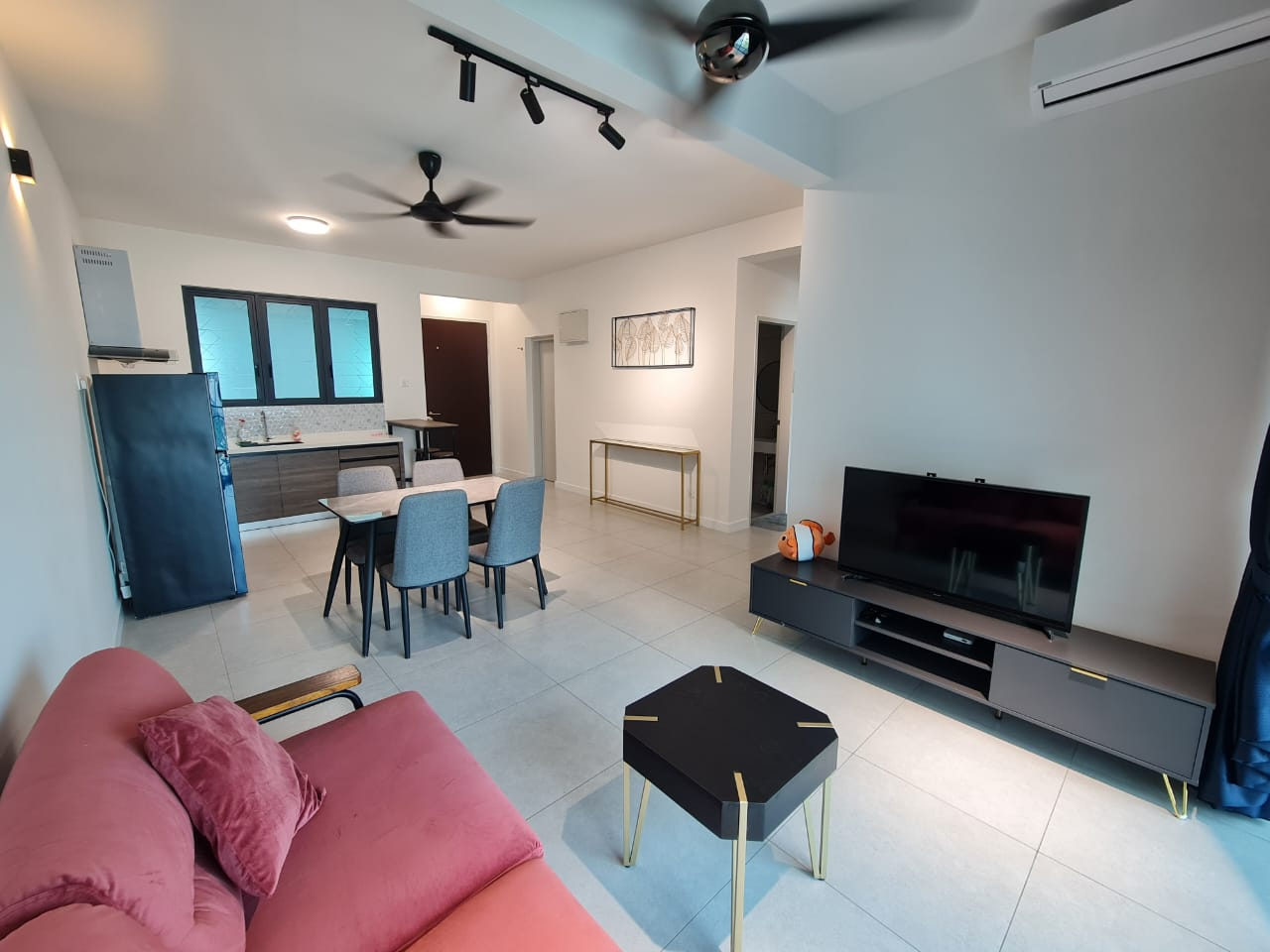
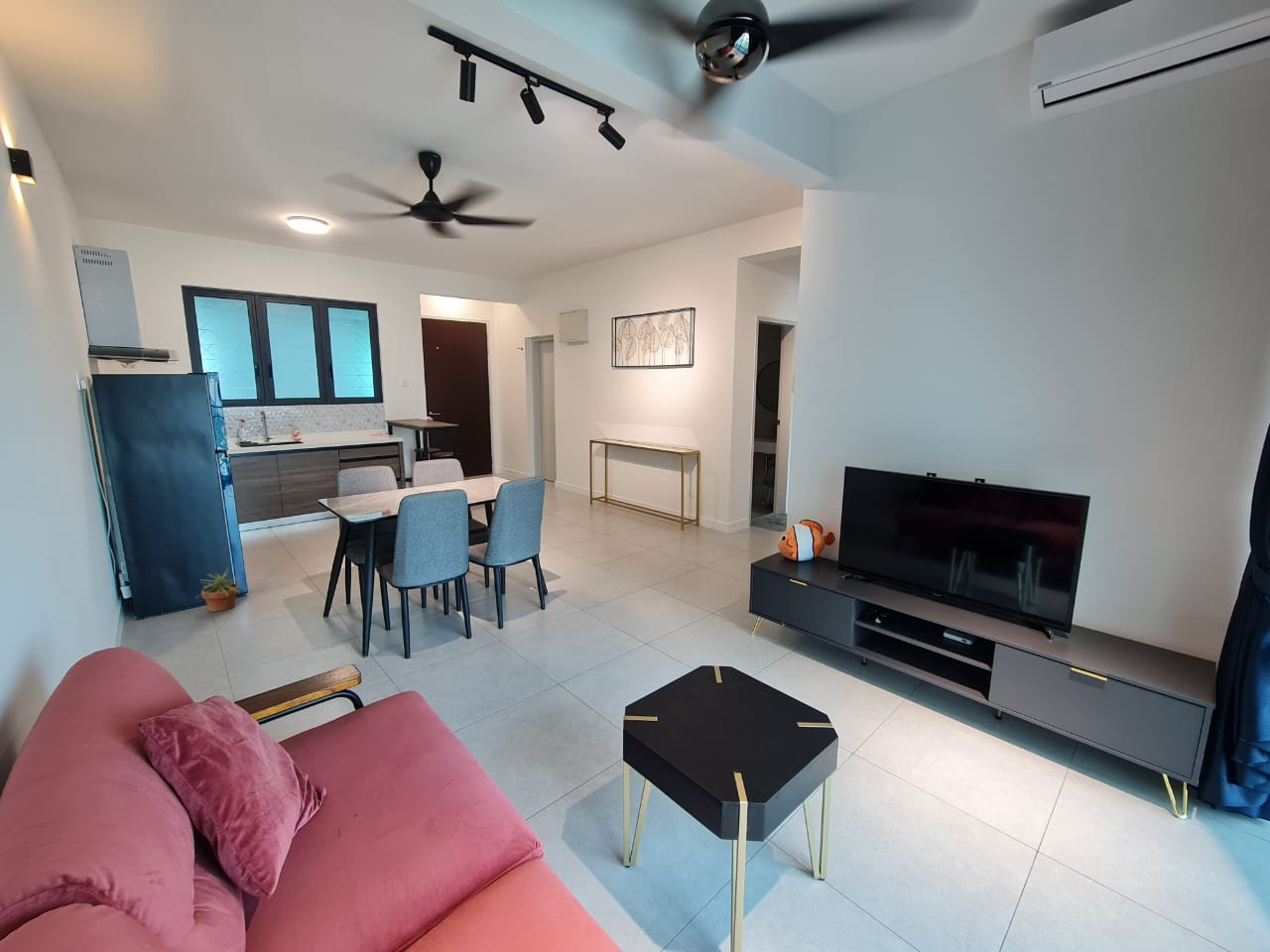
+ potted plant [196,567,245,613]
